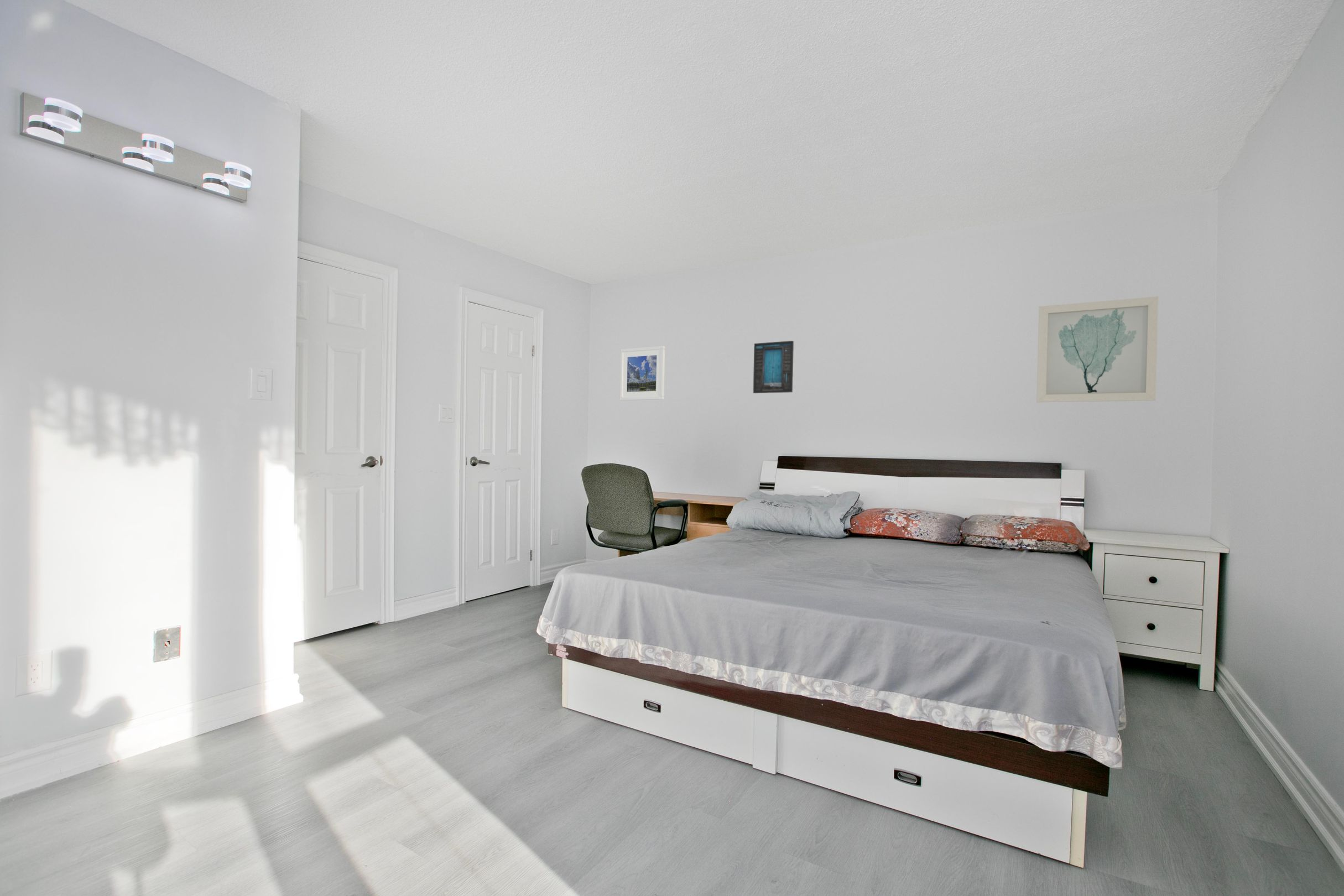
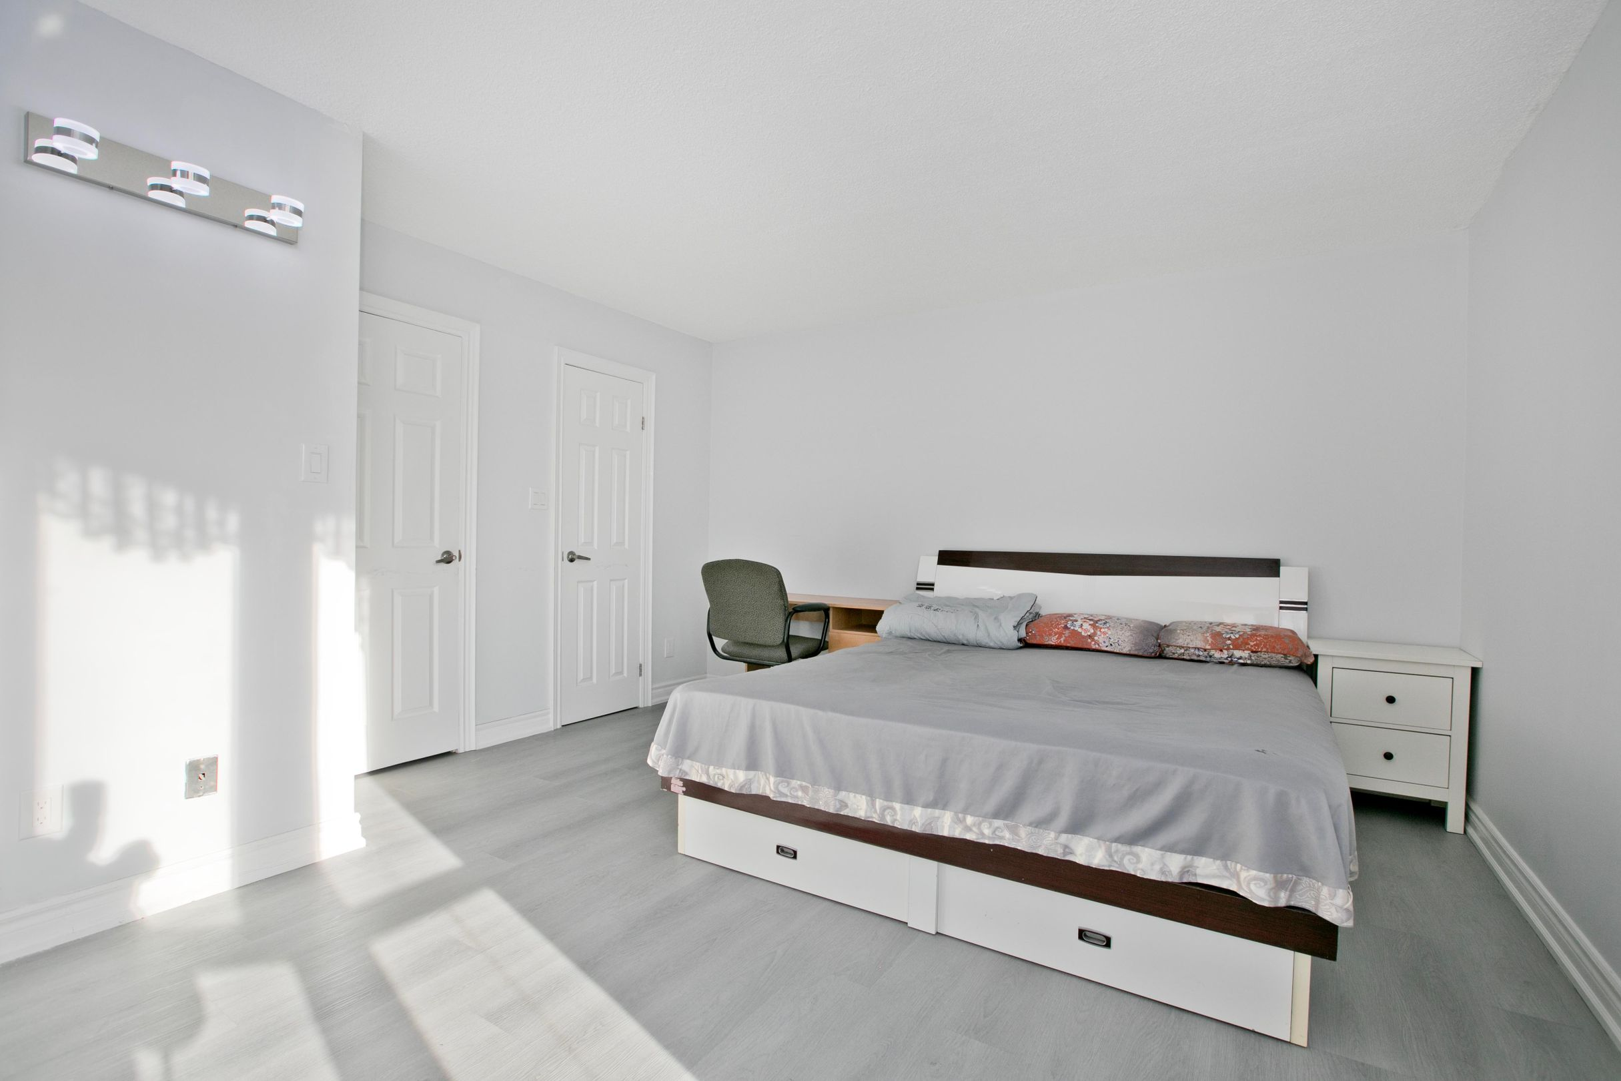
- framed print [619,346,666,401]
- wall art [1036,296,1159,403]
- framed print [753,340,794,394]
